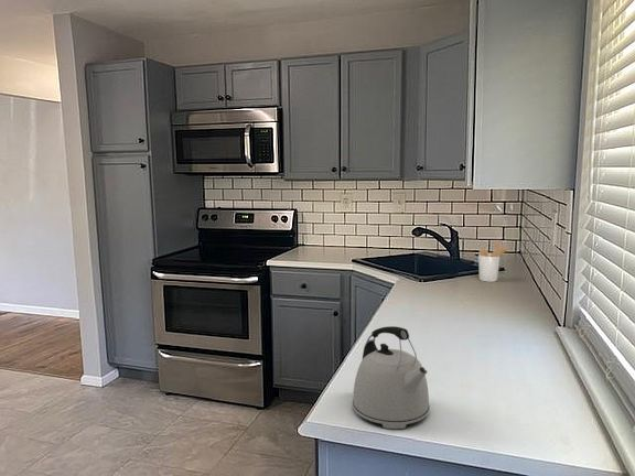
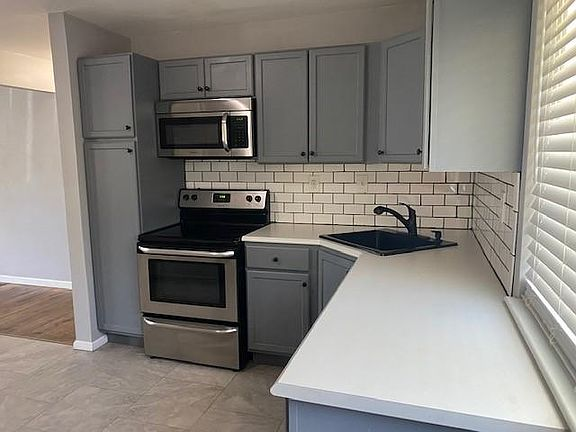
- kettle [352,325,431,430]
- utensil holder [477,241,510,283]
